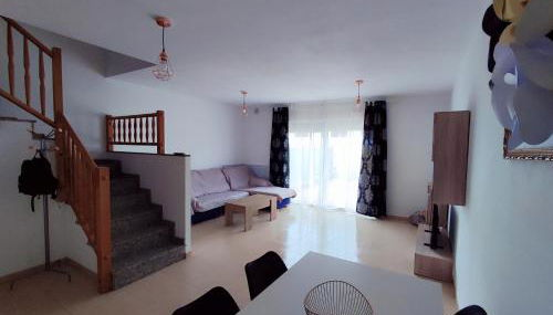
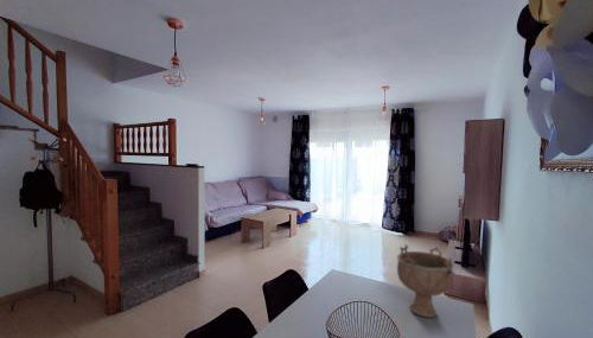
+ decorative bowl [396,243,455,319]
